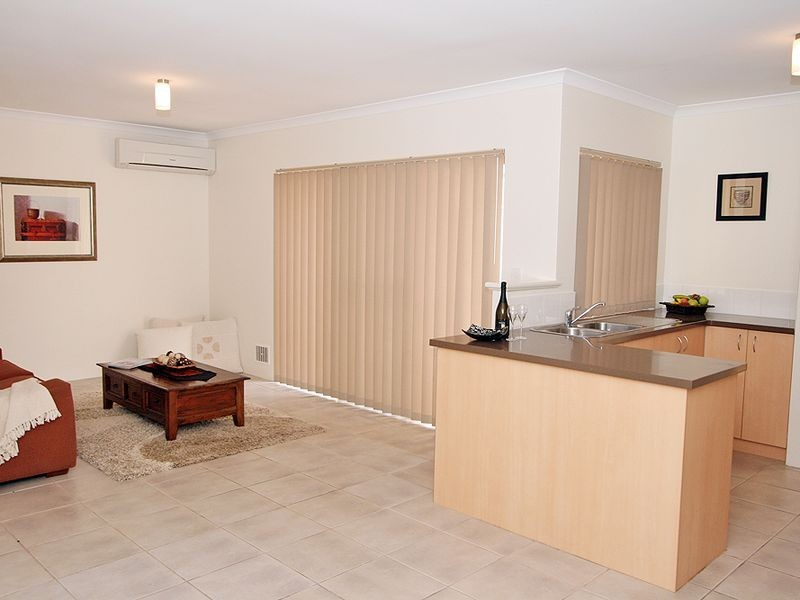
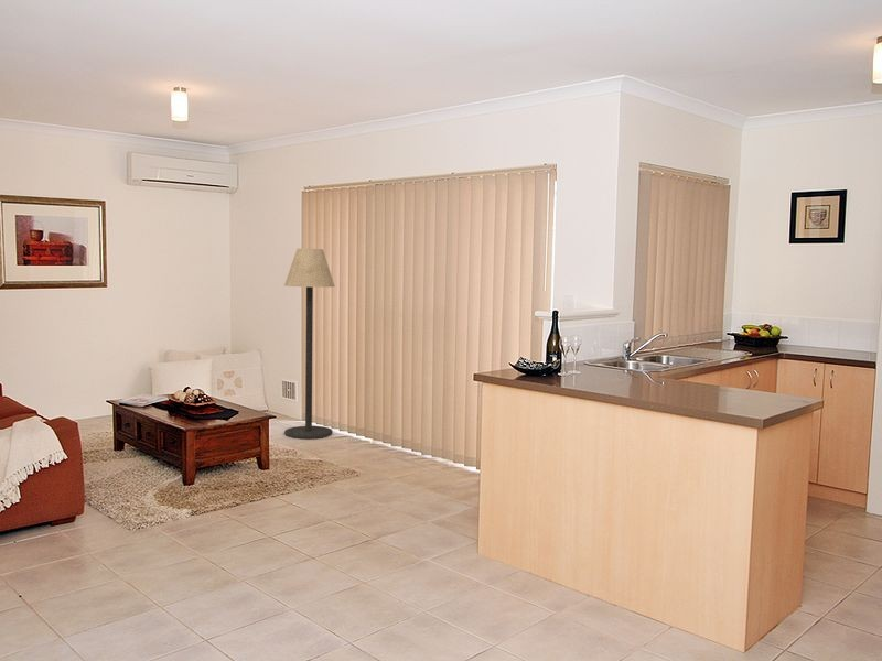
+ floor lamp [283,248,336,440]
